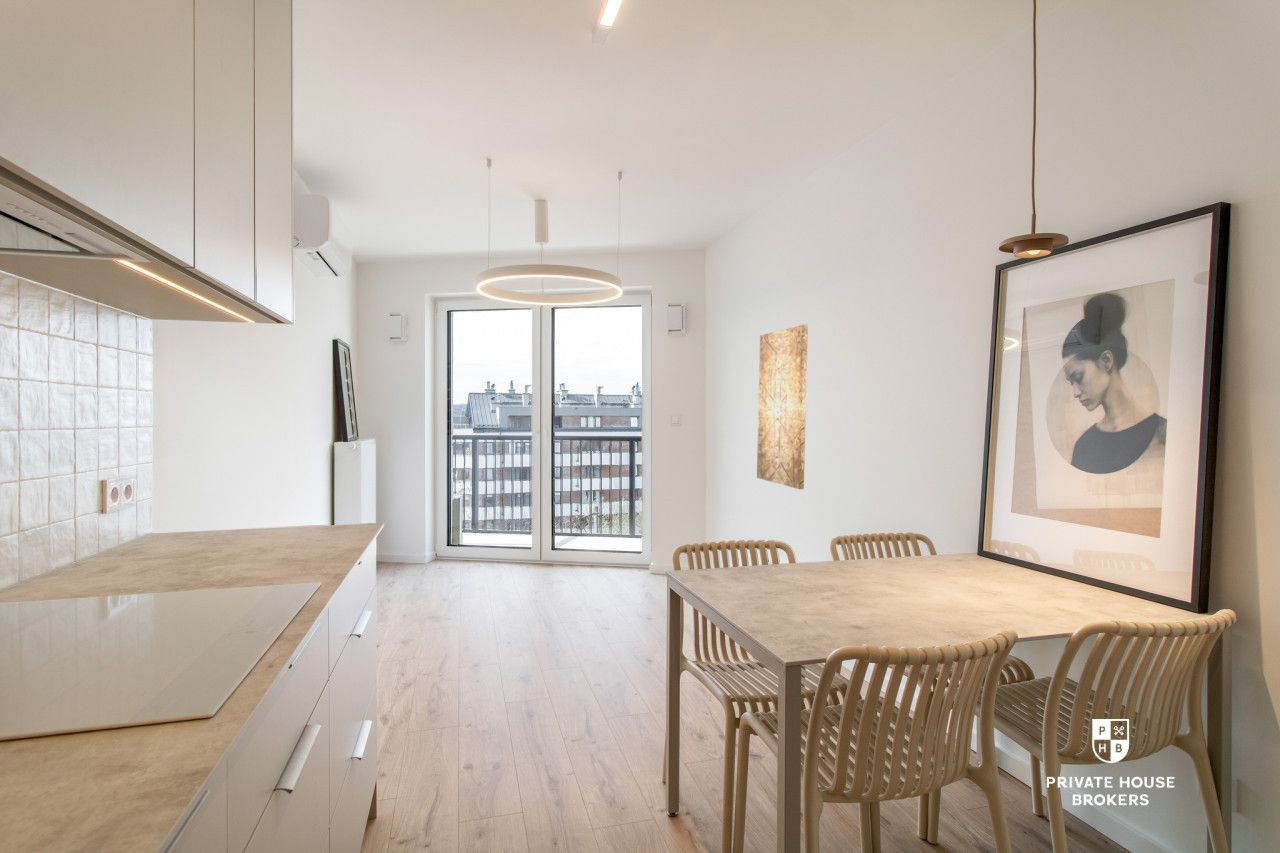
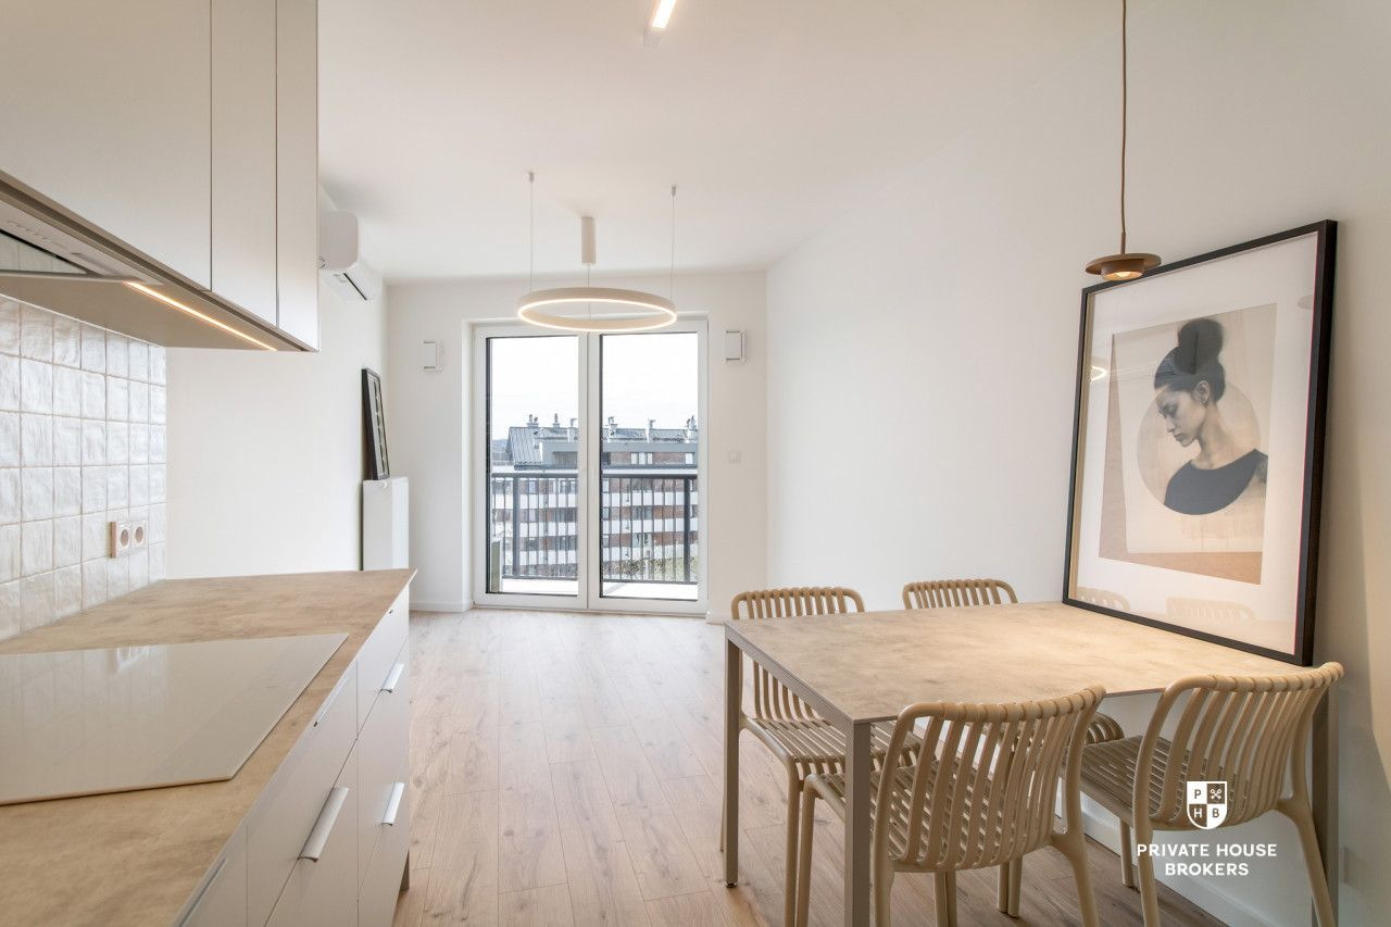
- wall art [756,324,809,490]
